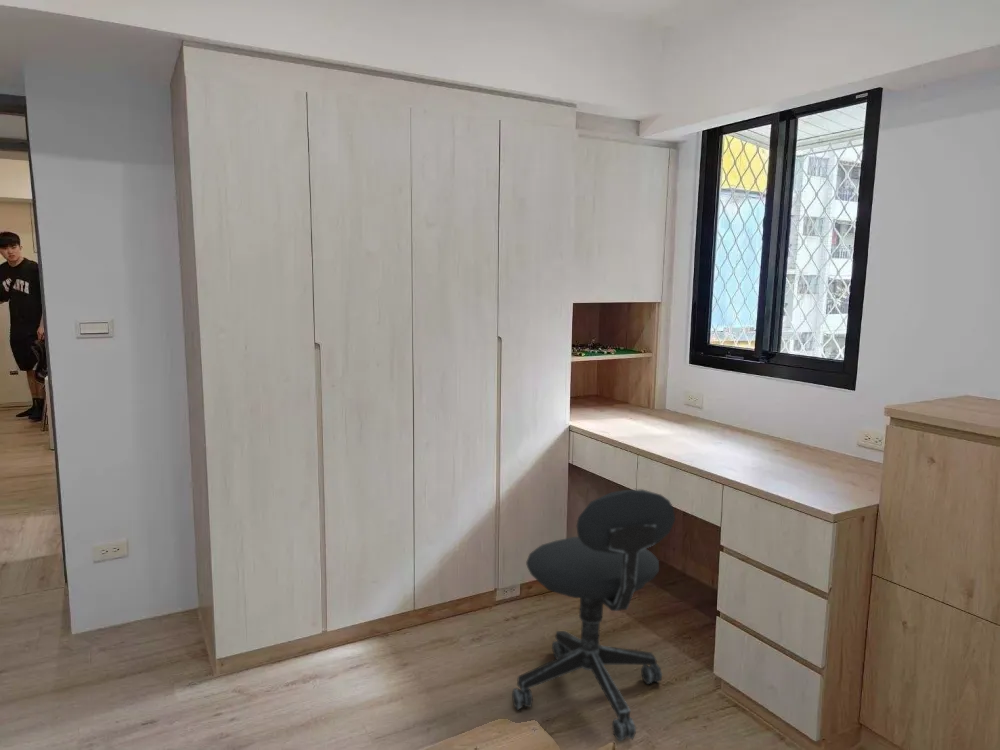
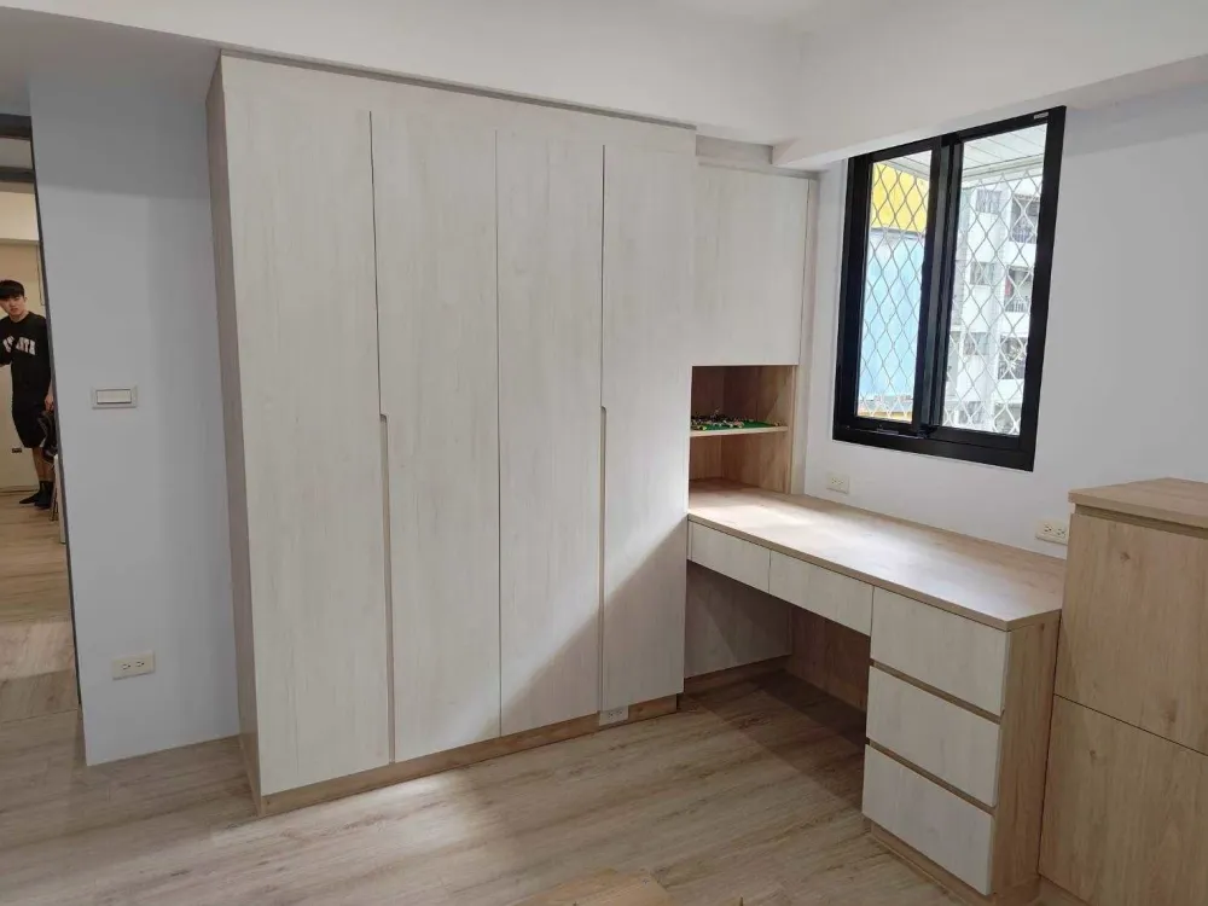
- office chair [511,488,676,742]
